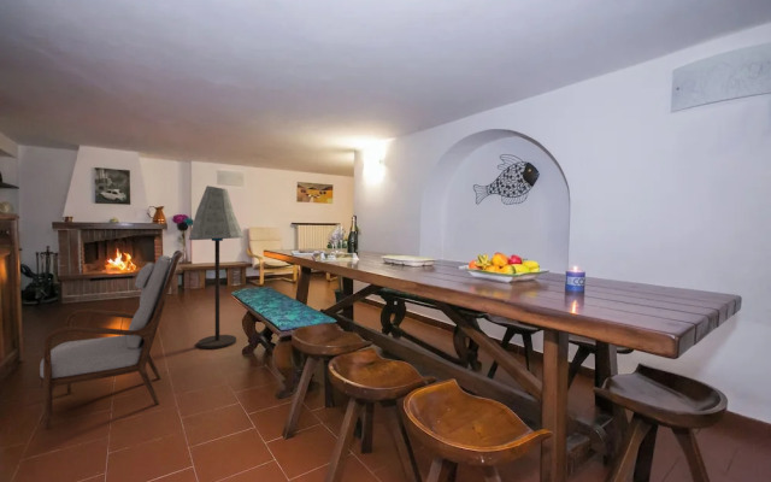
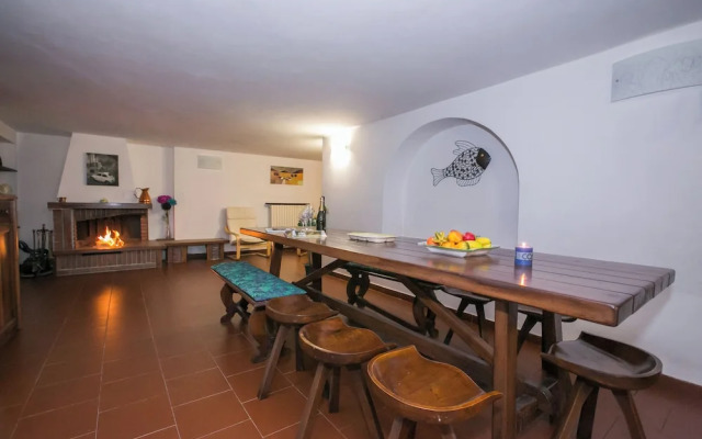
- armchair [39,249,184,430]
- floor lamp [188,184,245,349]
